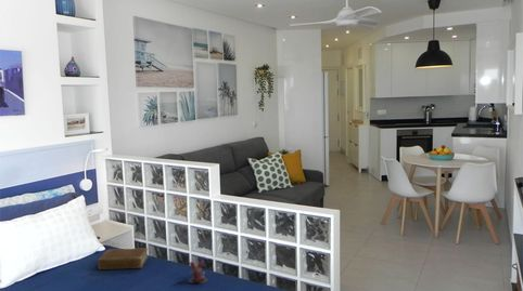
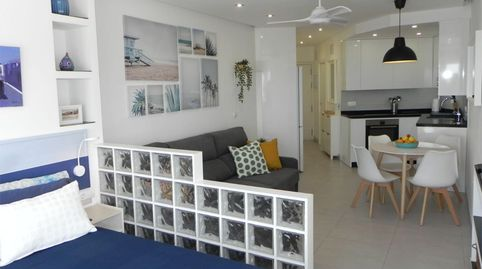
- stuffed toy [187,261,208,285]
- book [97,247,150,270]
